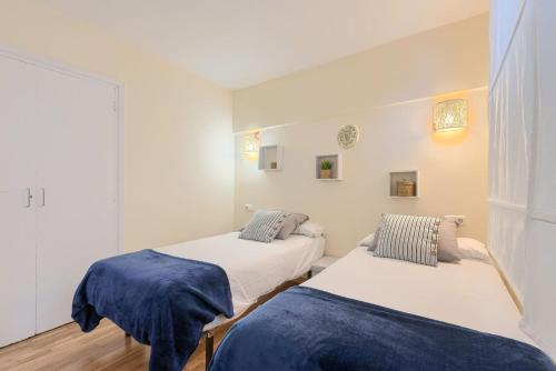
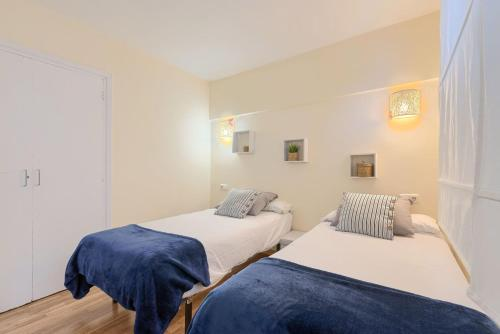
- decorative plate [336,123,360,150]
